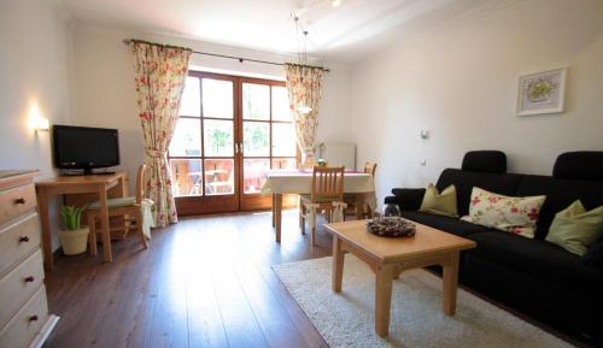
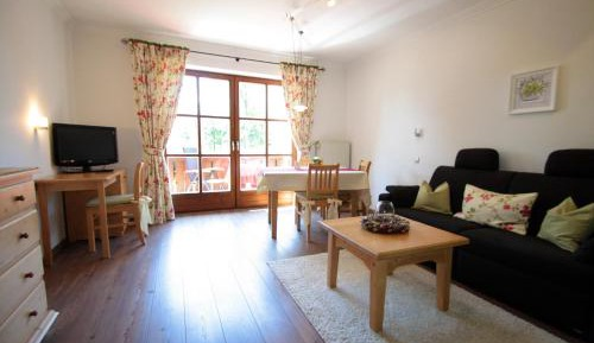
- potted plant [57,202,92,256]
